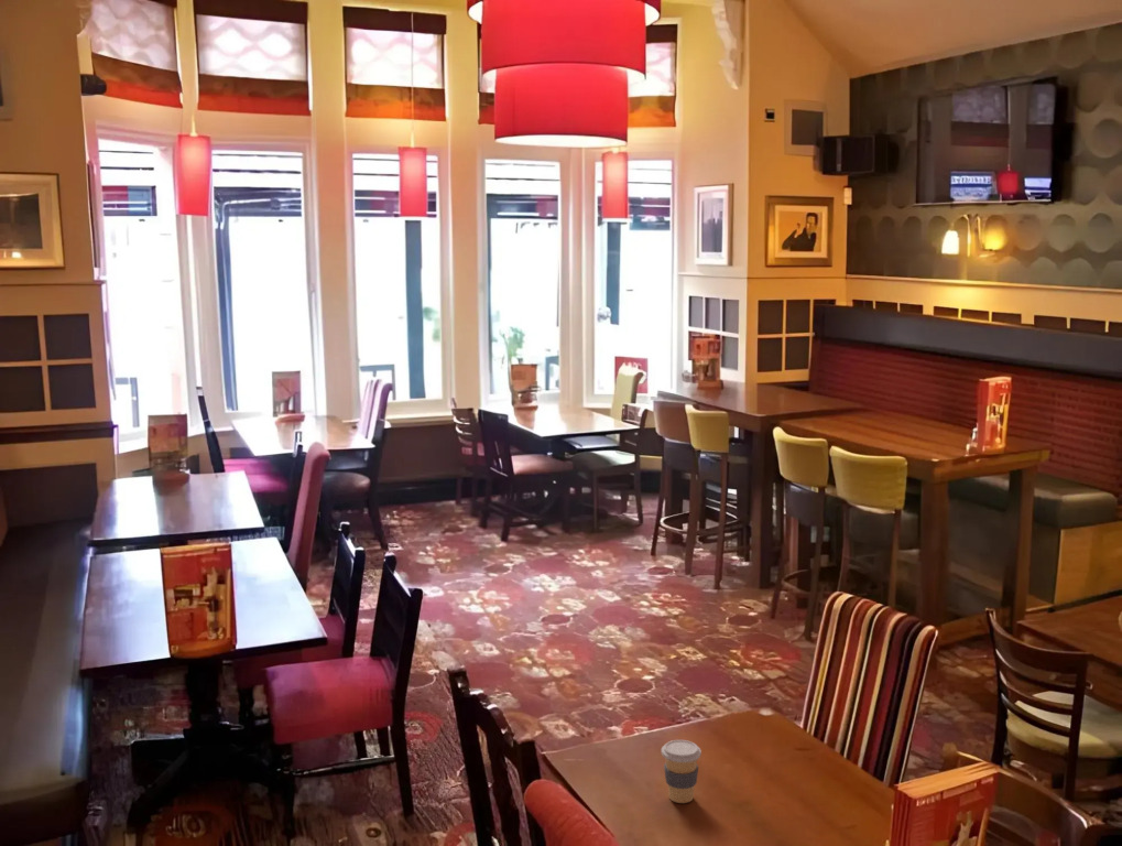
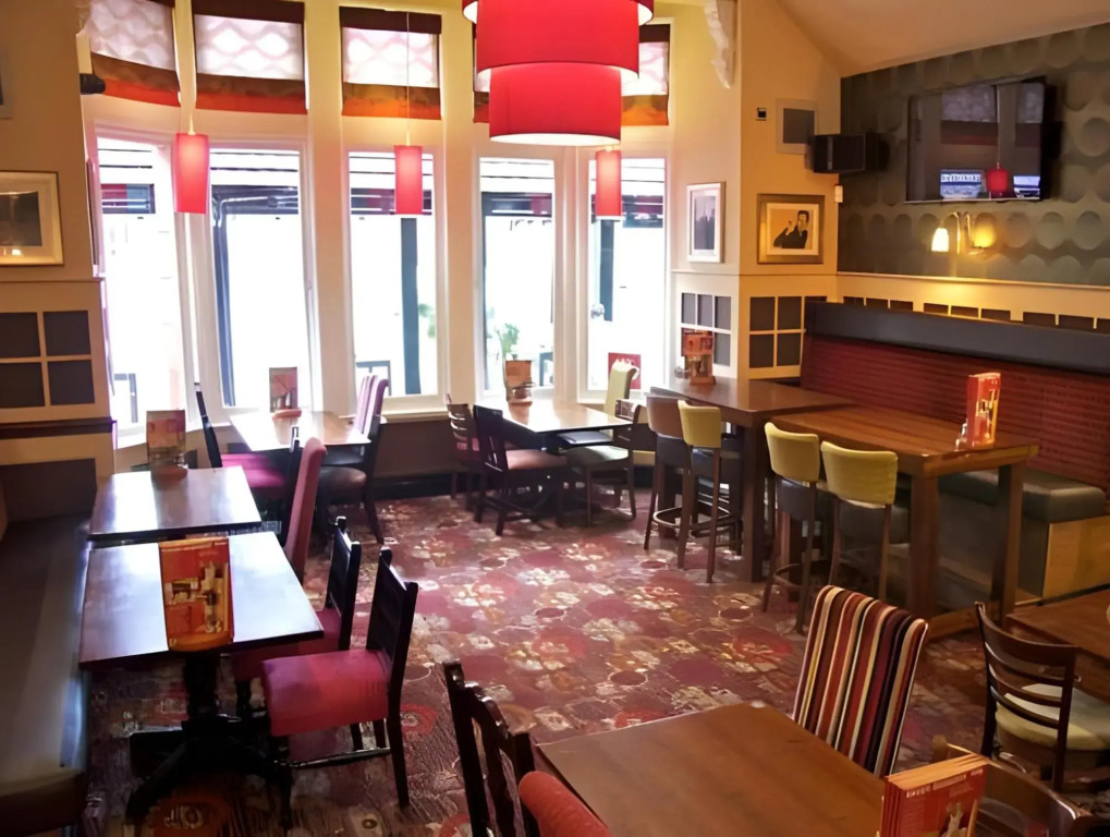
- coffee cup [661,739,702,804]
